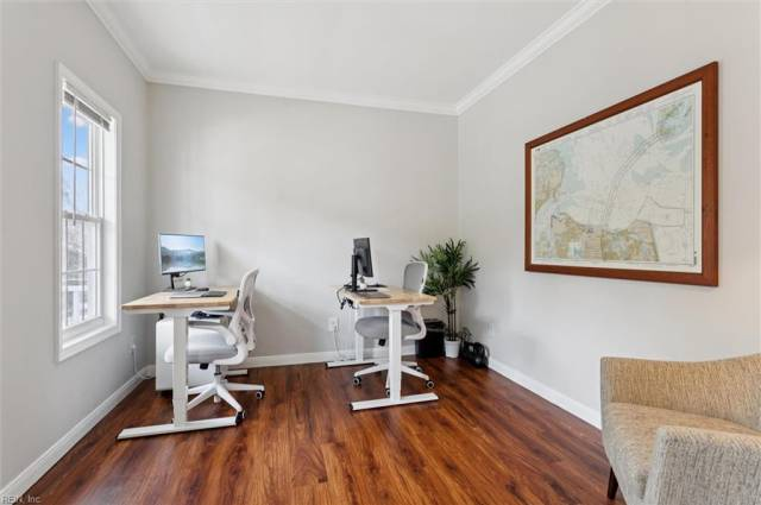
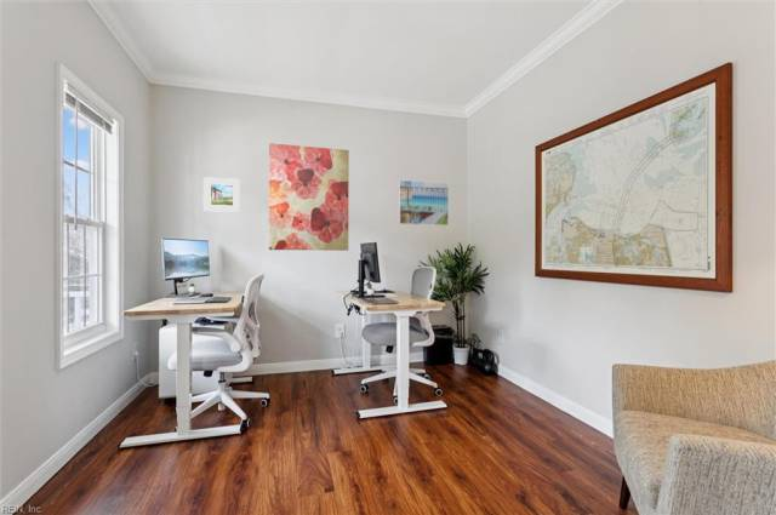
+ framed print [398,179,450,227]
+ wall art [268,142,350,252]
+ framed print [202,176,241,213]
